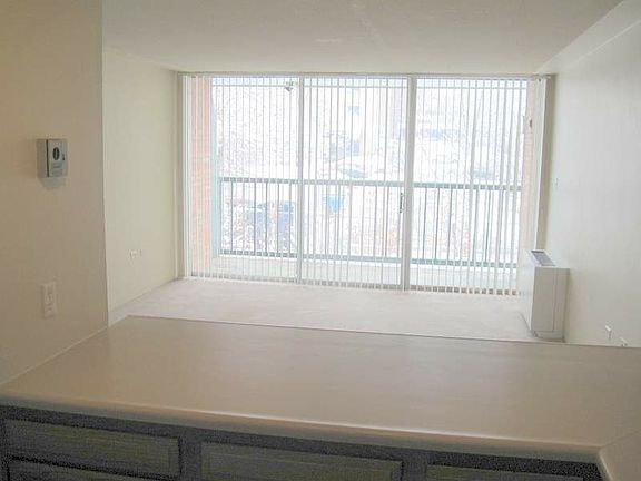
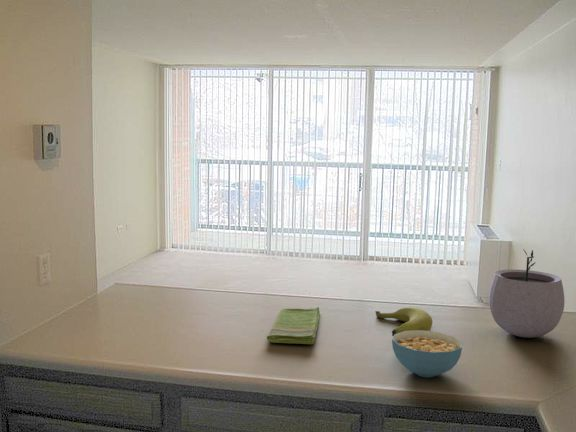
+ dish towel [266,306,321,345]
+ banana [374,306,434,337]
+ cereal bowl [391,330,464,378]
+ plant pot [488,248,566,339]
